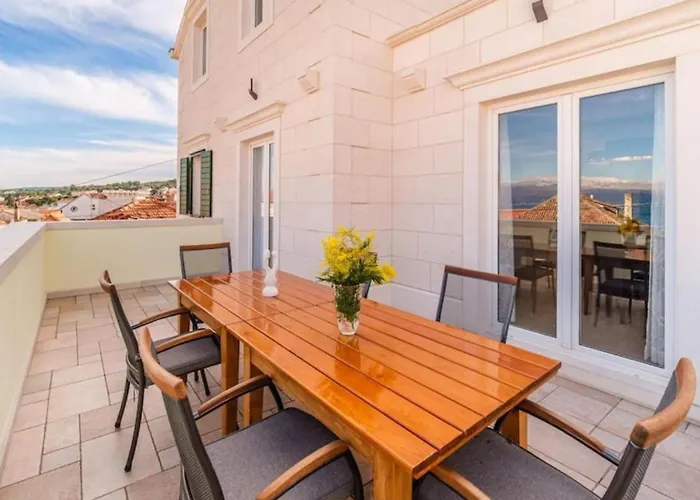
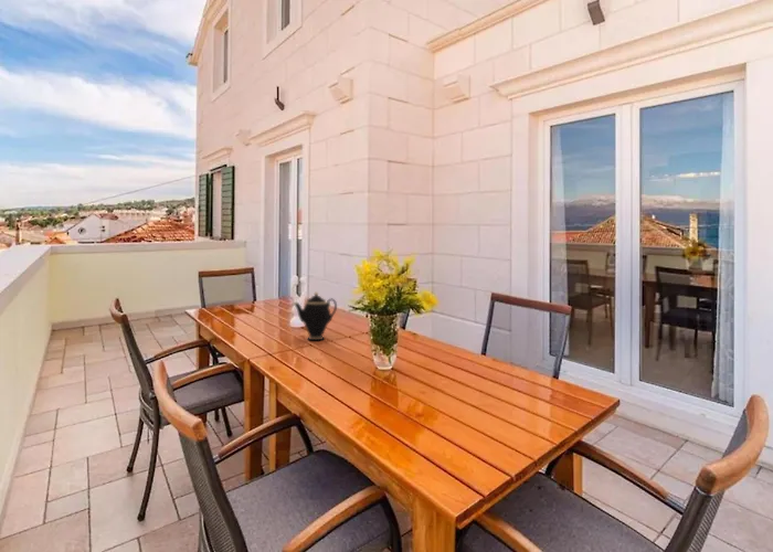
+ teapot [292,290,338,341]
